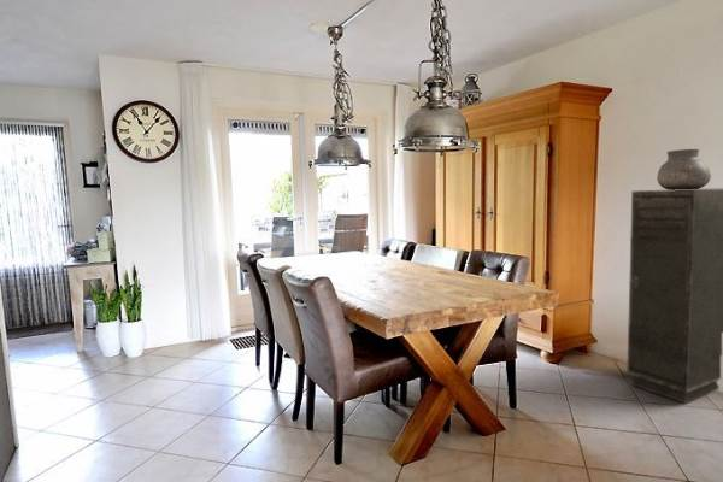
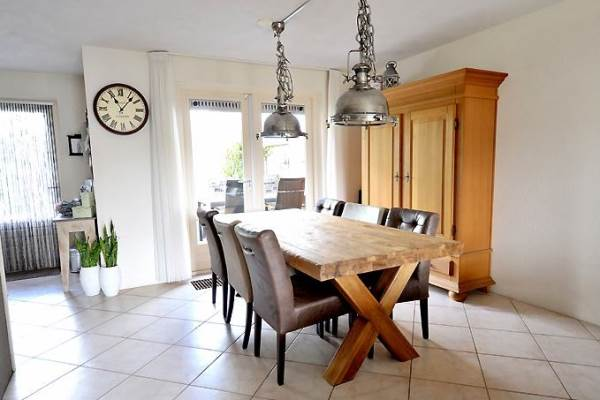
- storage cabinet [625,188,723,405]
- vase [656,148,712,190]
